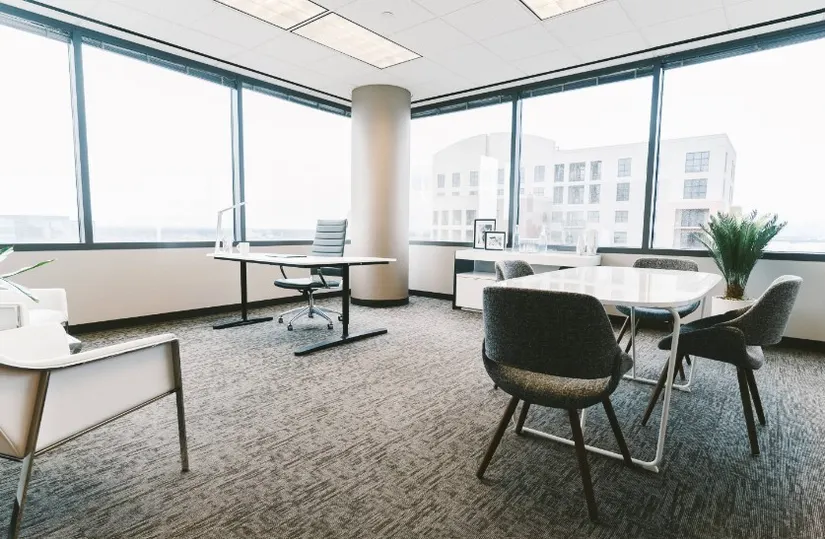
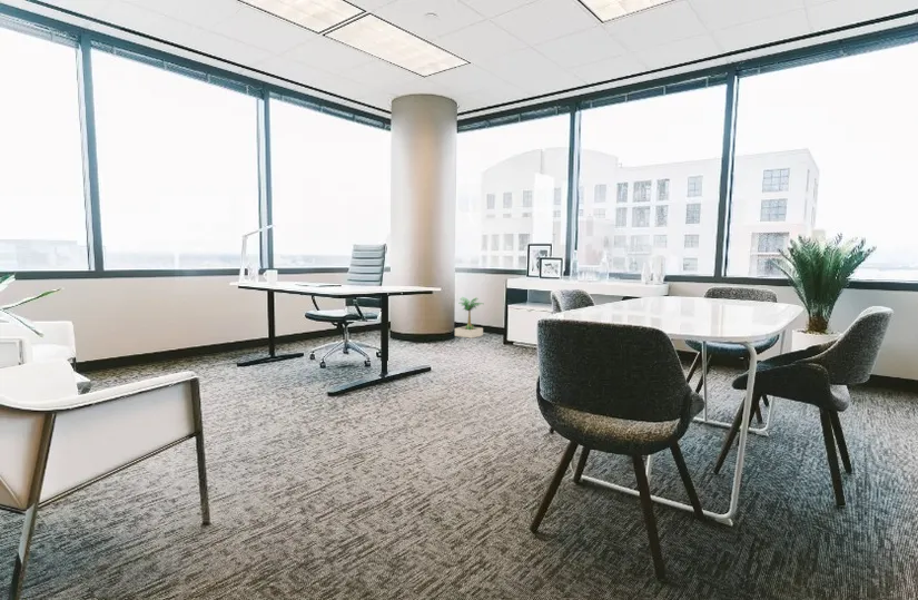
+ potted plant [454,296,484,340]
